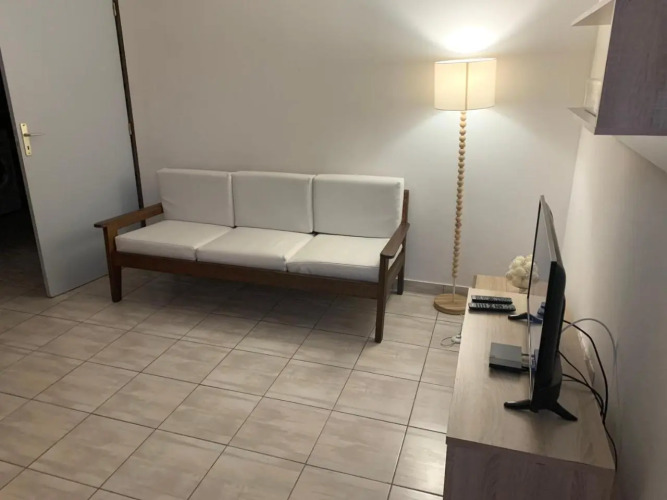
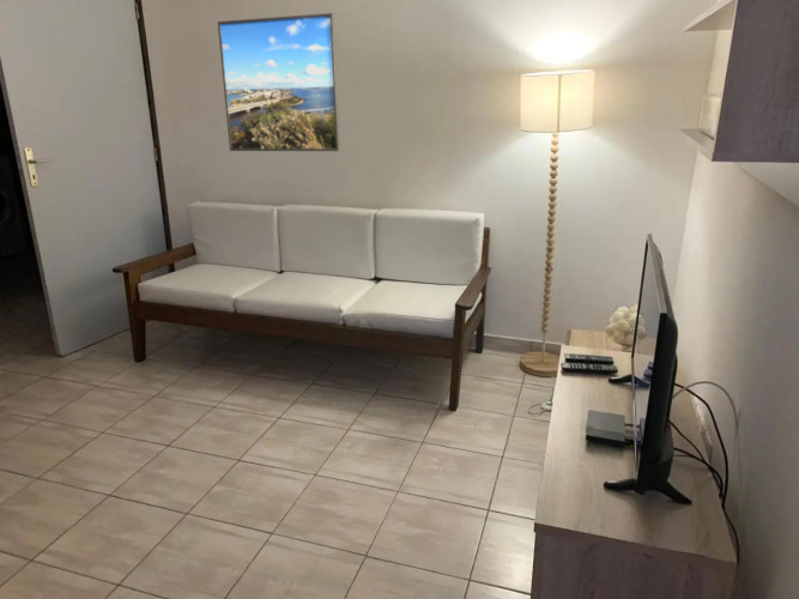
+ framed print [217,12,341,152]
